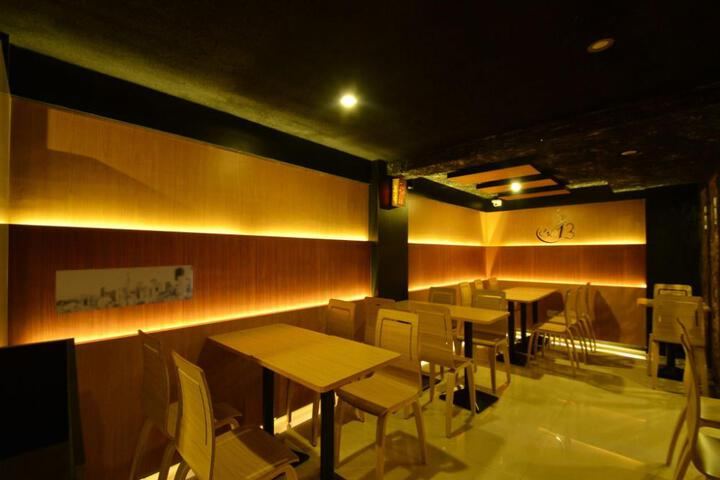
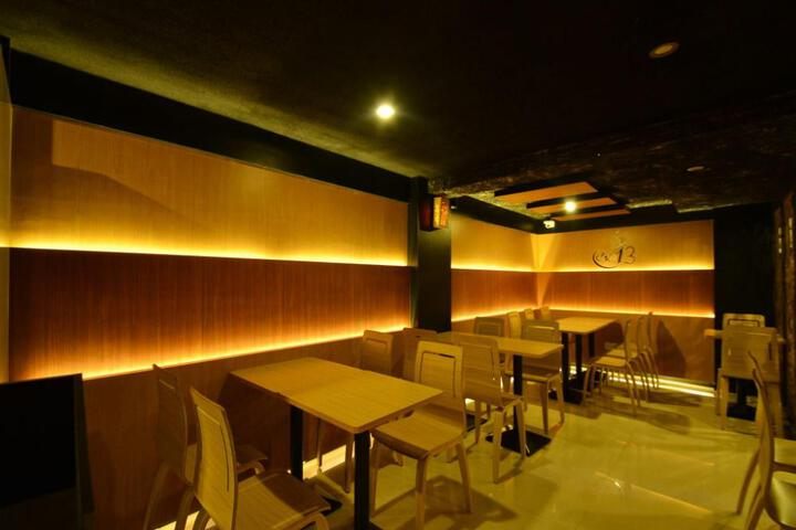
- wall art [54,264,194,315]
